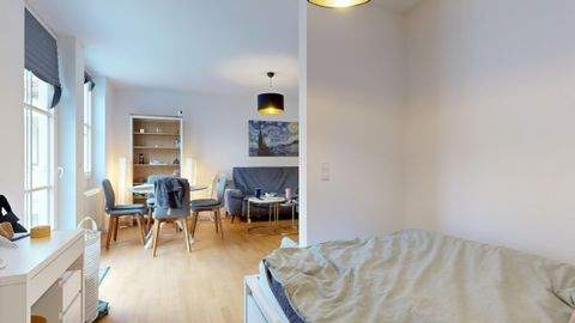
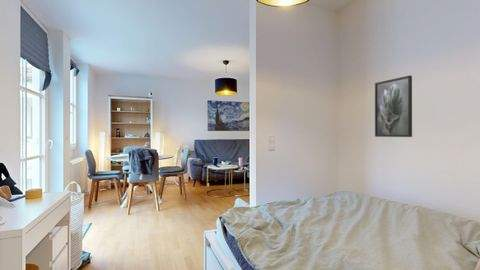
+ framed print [374,75,413,138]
